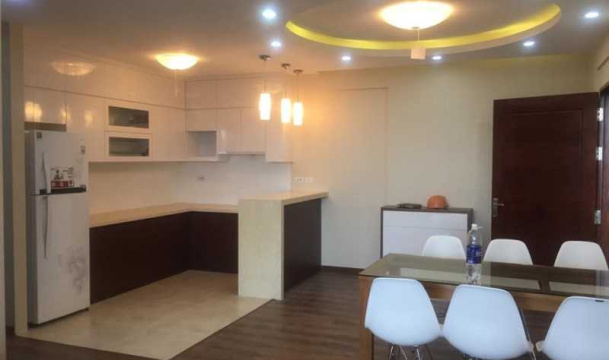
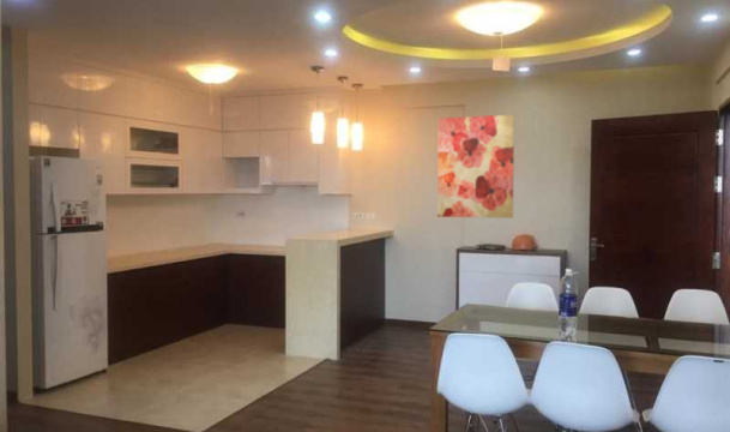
+ wall art [436,113,515,220]
